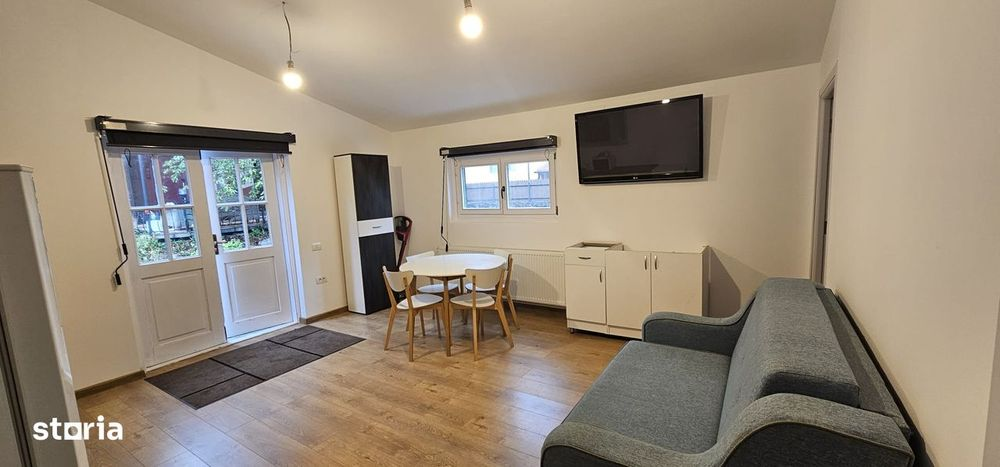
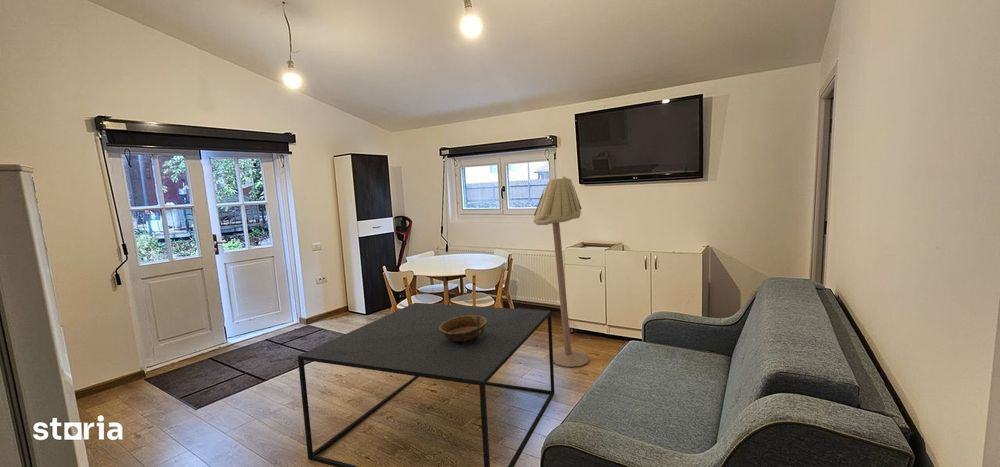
+ coffee table [297,302,556,467]
+ decorative bowl [439,315,487,342]
+ floor lamp [533,175,590,368]
